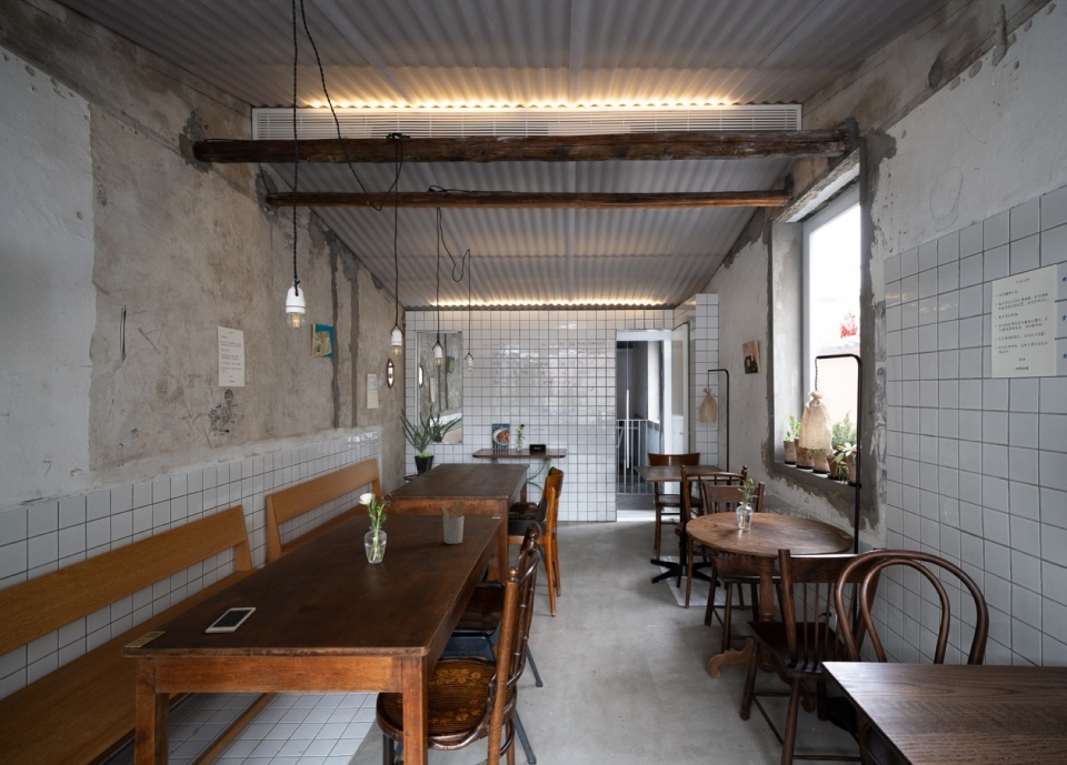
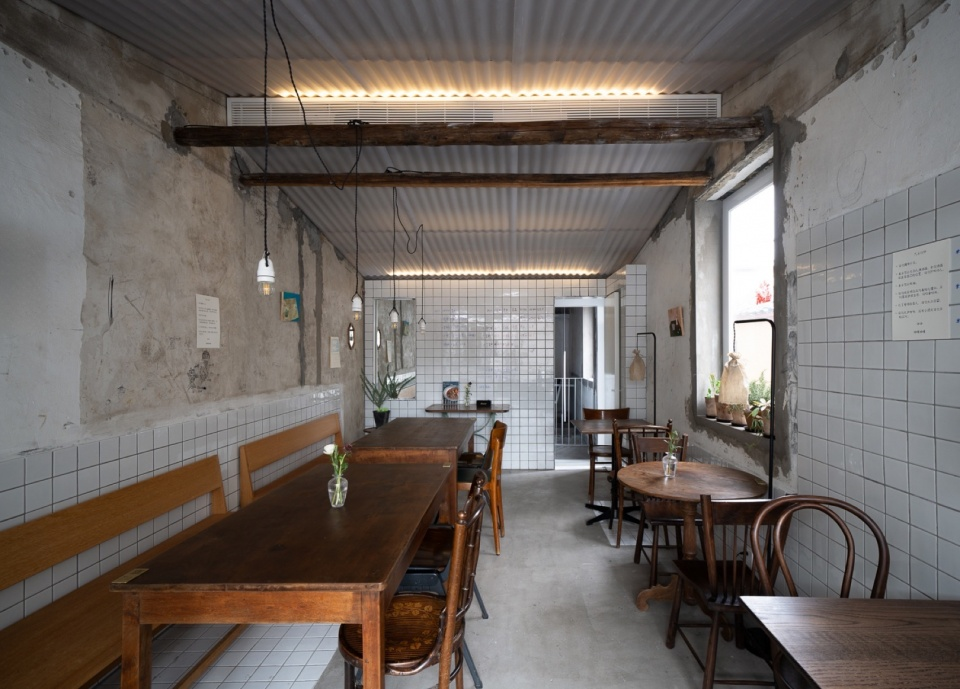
- cell phone [205,606,257,634]
- utensil holder [440,500,469,545]
